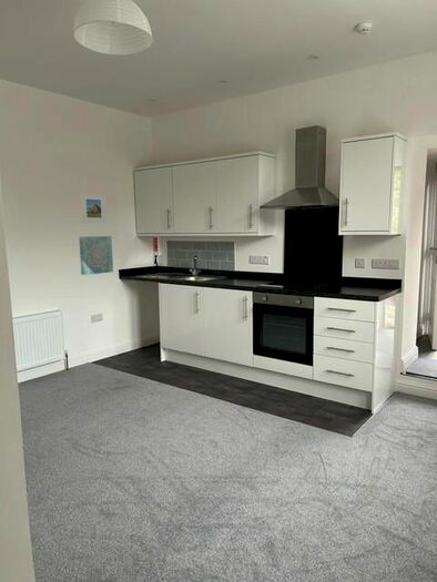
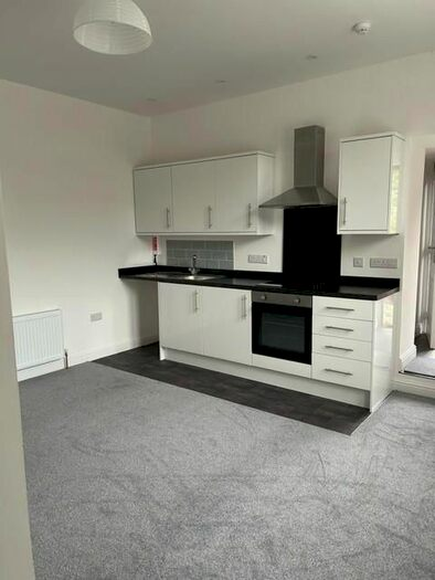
- wall art [78,235,114,276]
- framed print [80,193,108,224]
